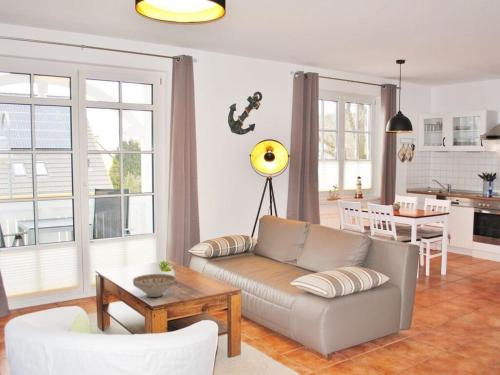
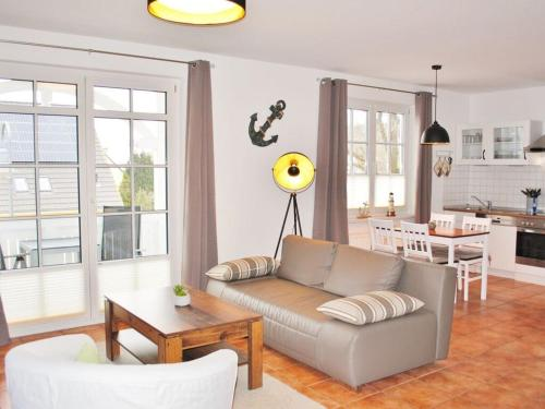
- decorative bowl [132,273,177,298]
